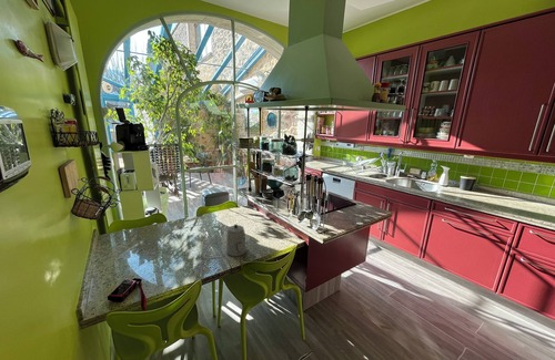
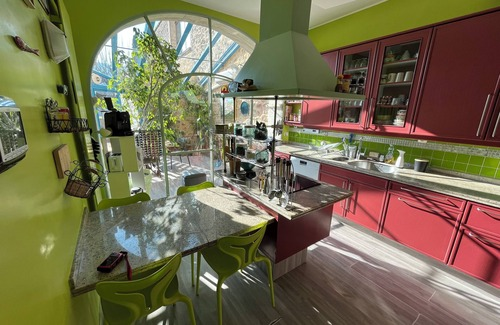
- teapot [225,223,248,257]
